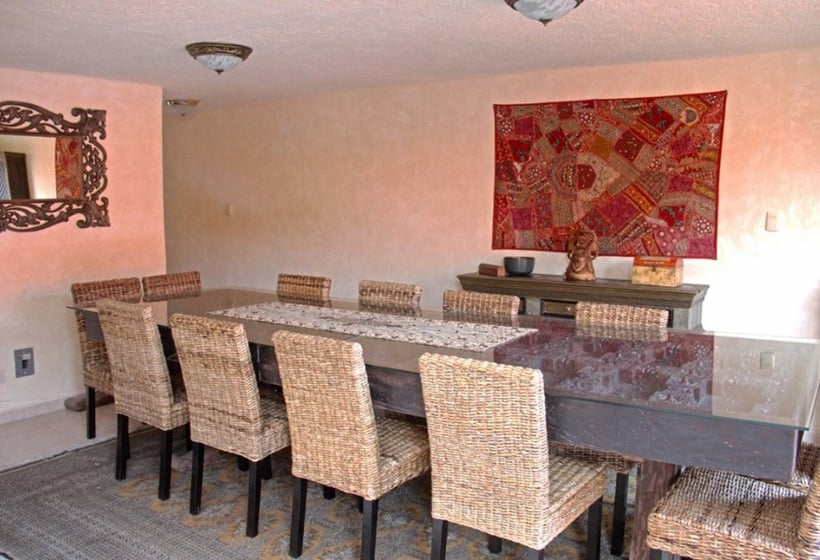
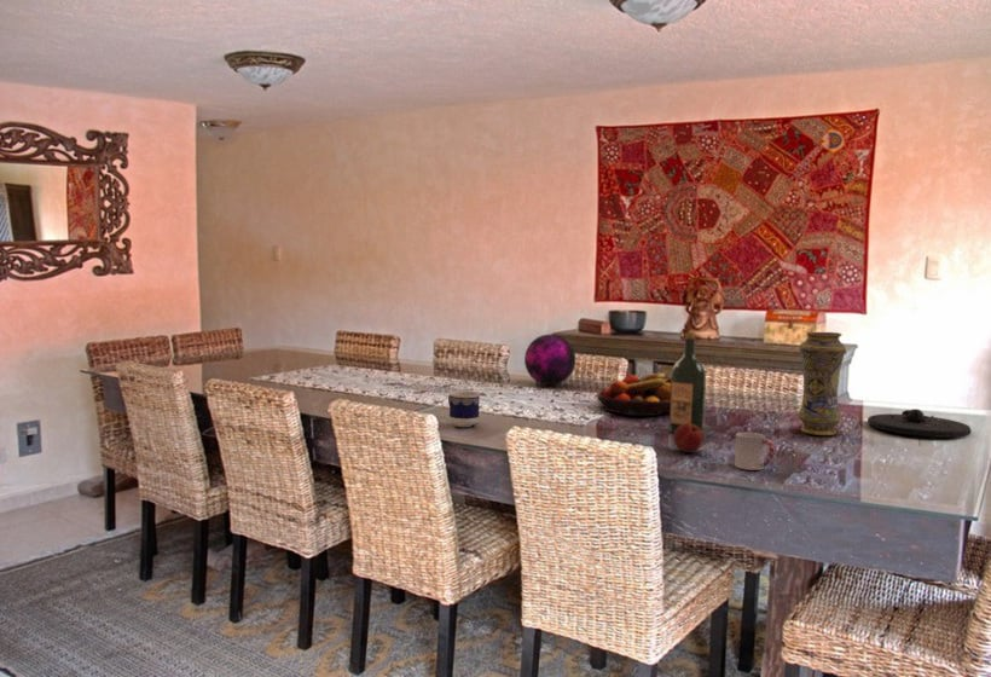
+ apple [673,423,705,453]
+ wine bottle [668,332,707,434]
+ cup [734,432,776,471]
+ cup [447,389,481,428]
+ fruit bowl [596,372,671,417]
+ decorative orb [523,332,576,387]
+ vase [796,331,847,436]
+ plate [867,407,973,439]
